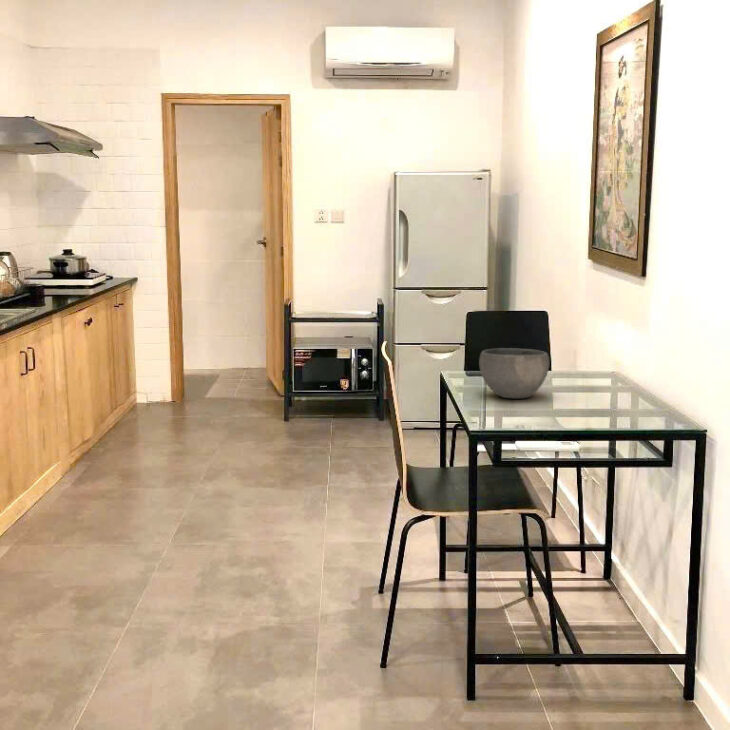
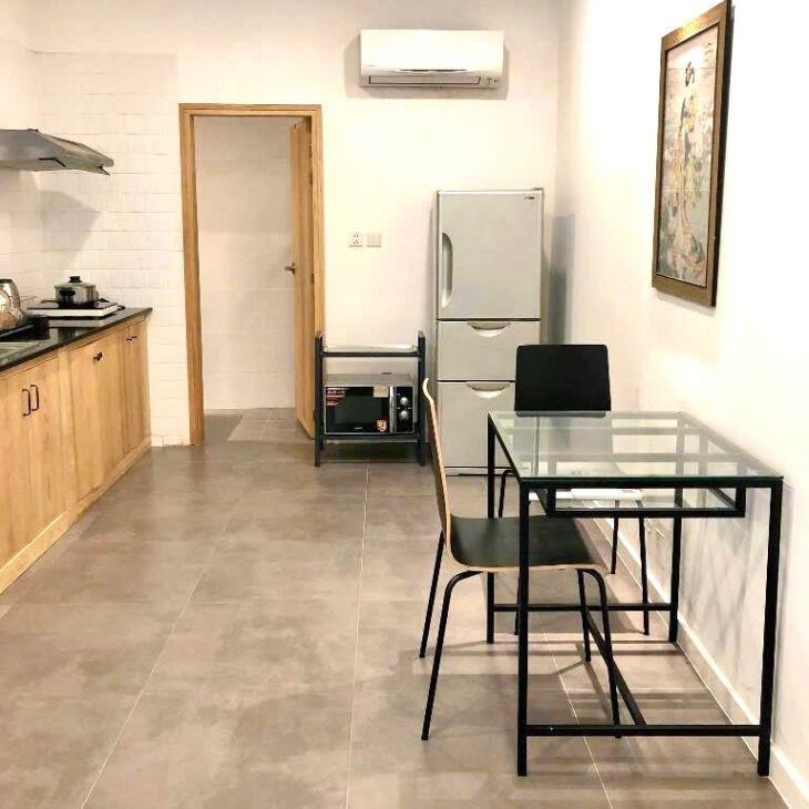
- bowl [478,347,550,399]
